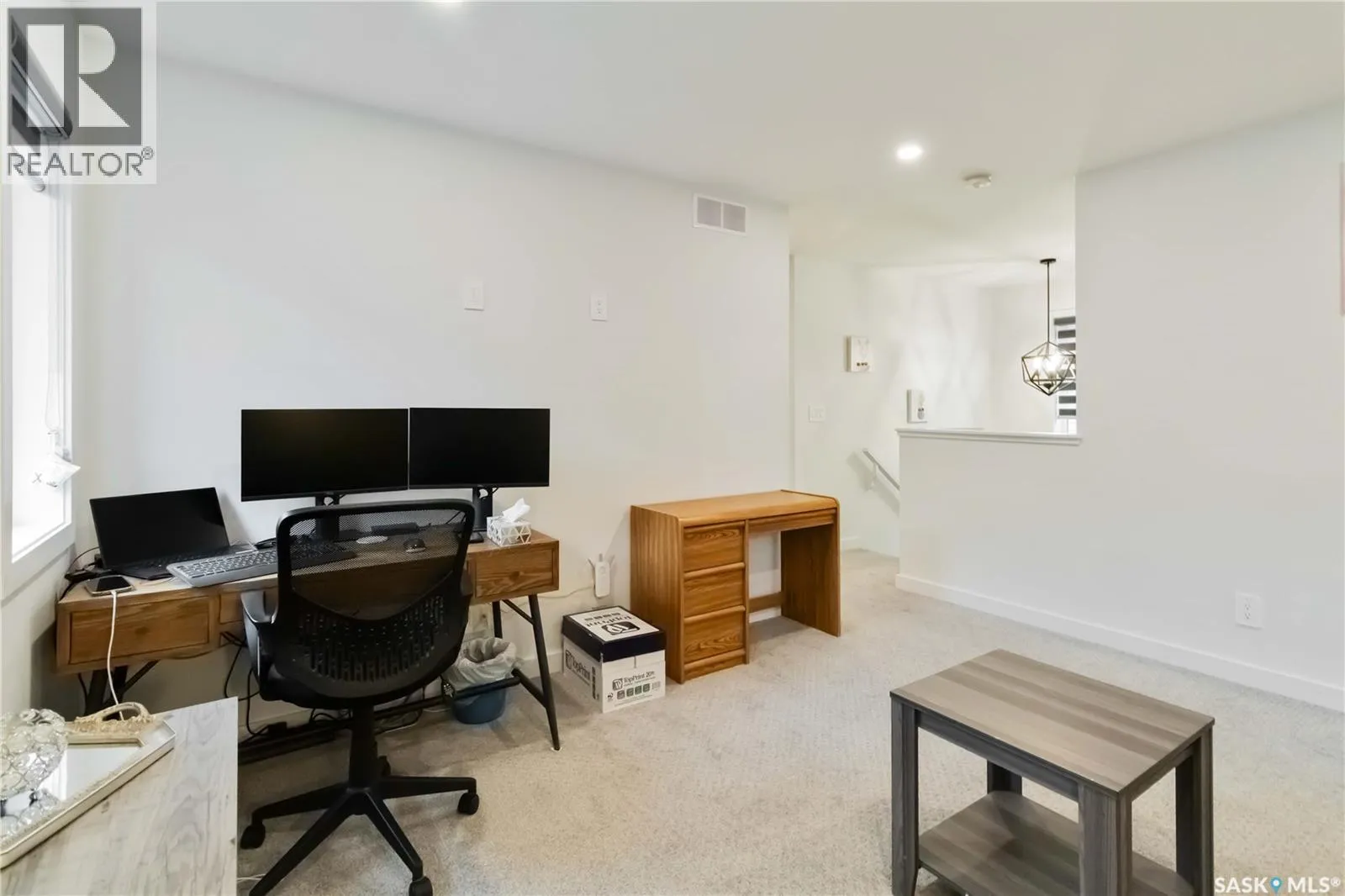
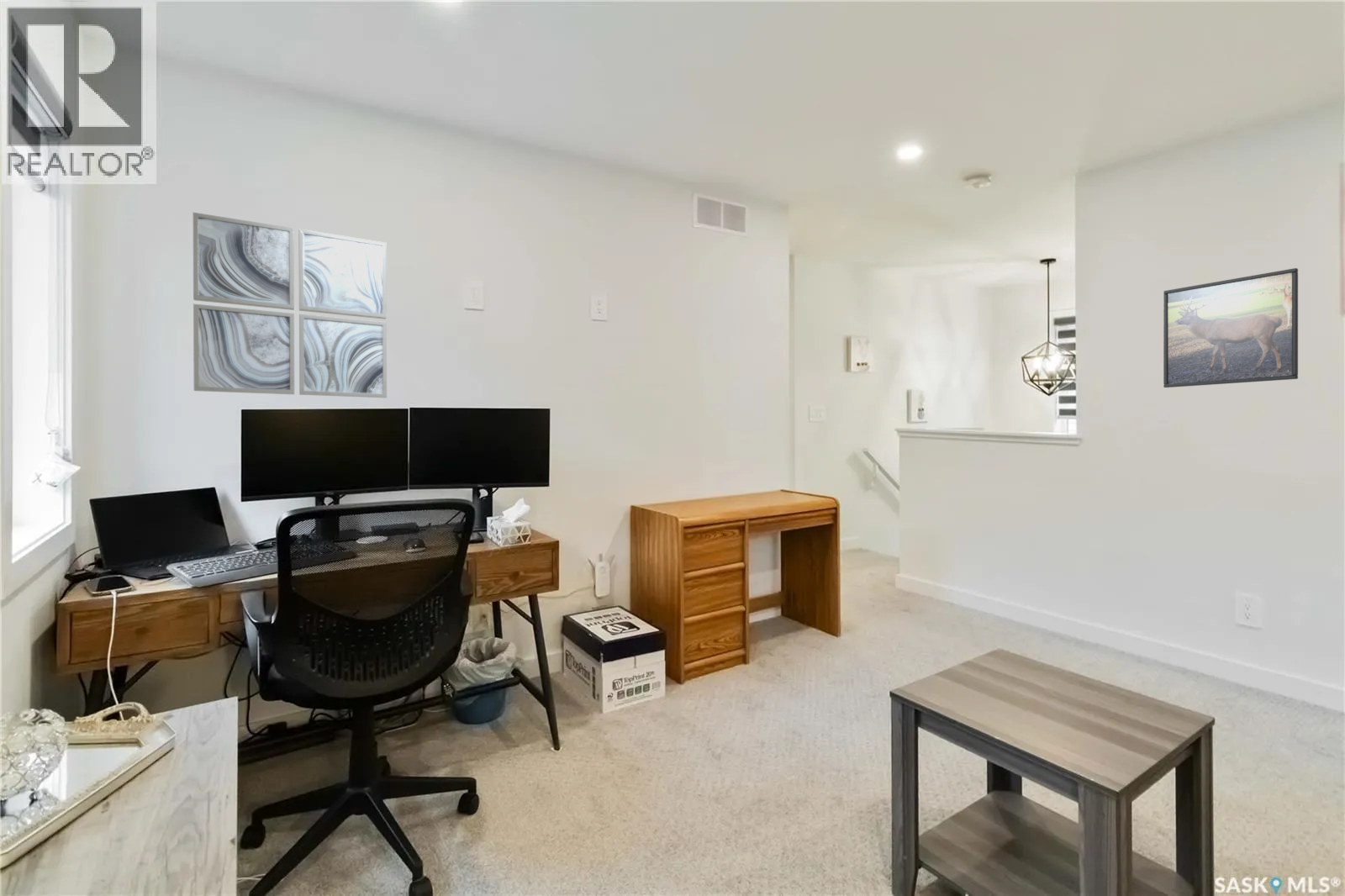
+ wall art [193,212,388,398]
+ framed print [1163,267,1299,388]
